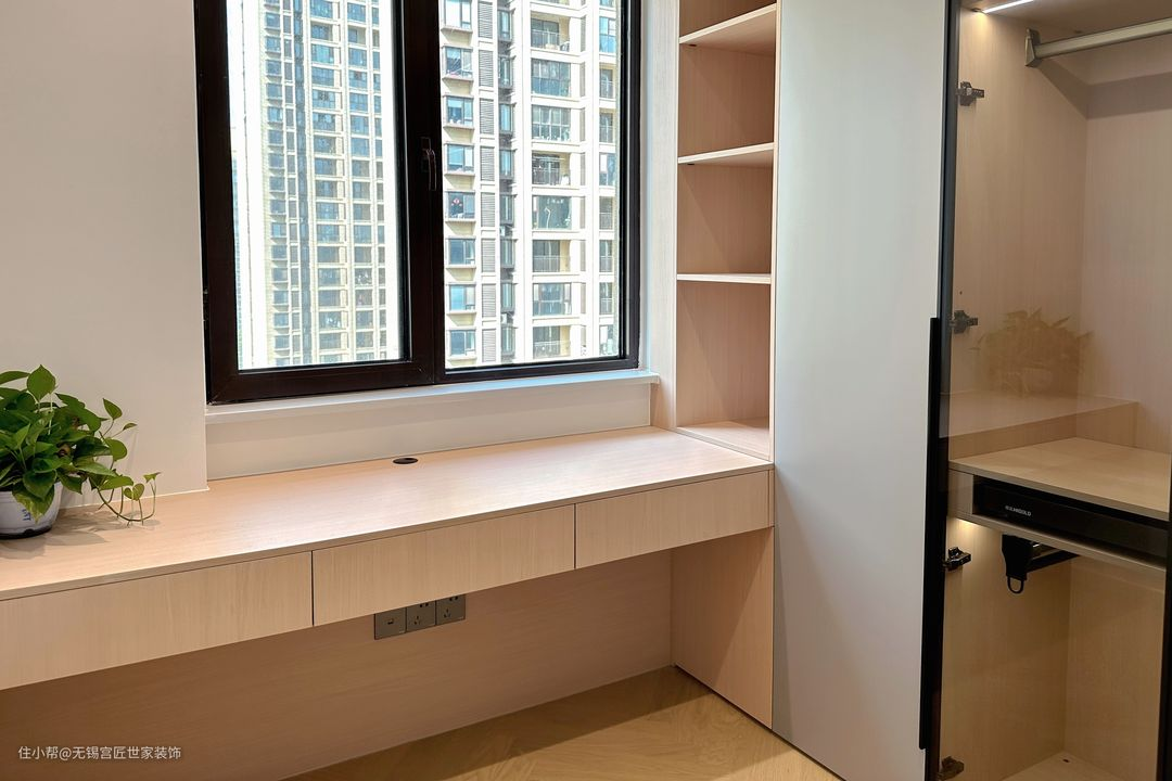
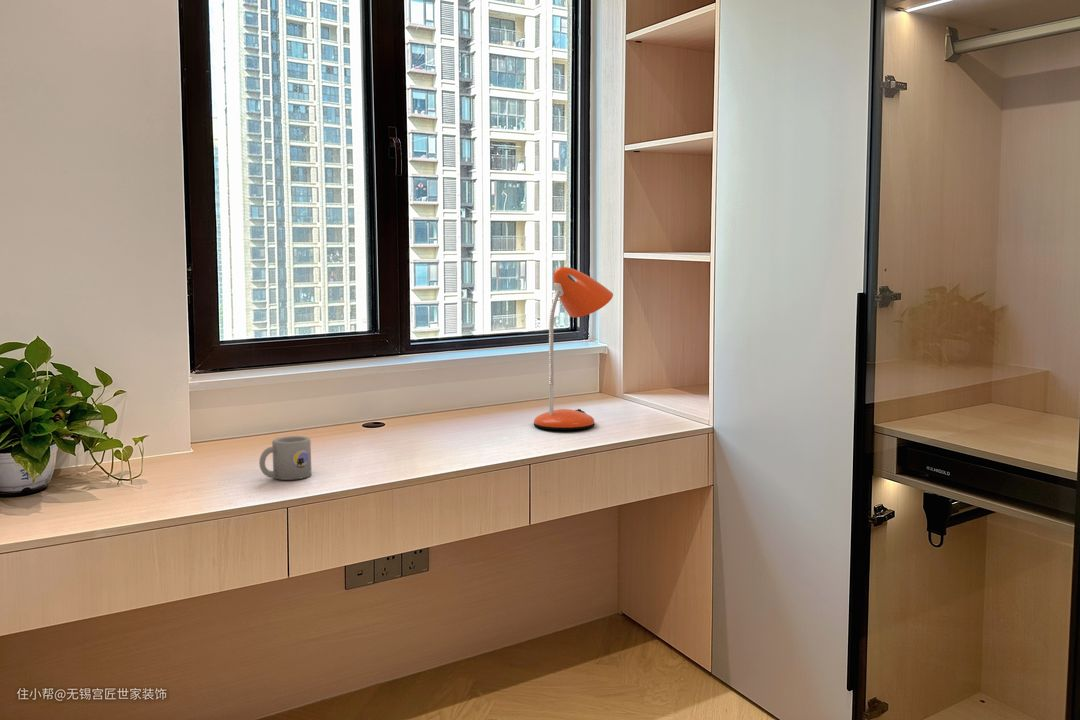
+ mug [258,435,313,481]
+ desk lamp [533,266,614,431]
